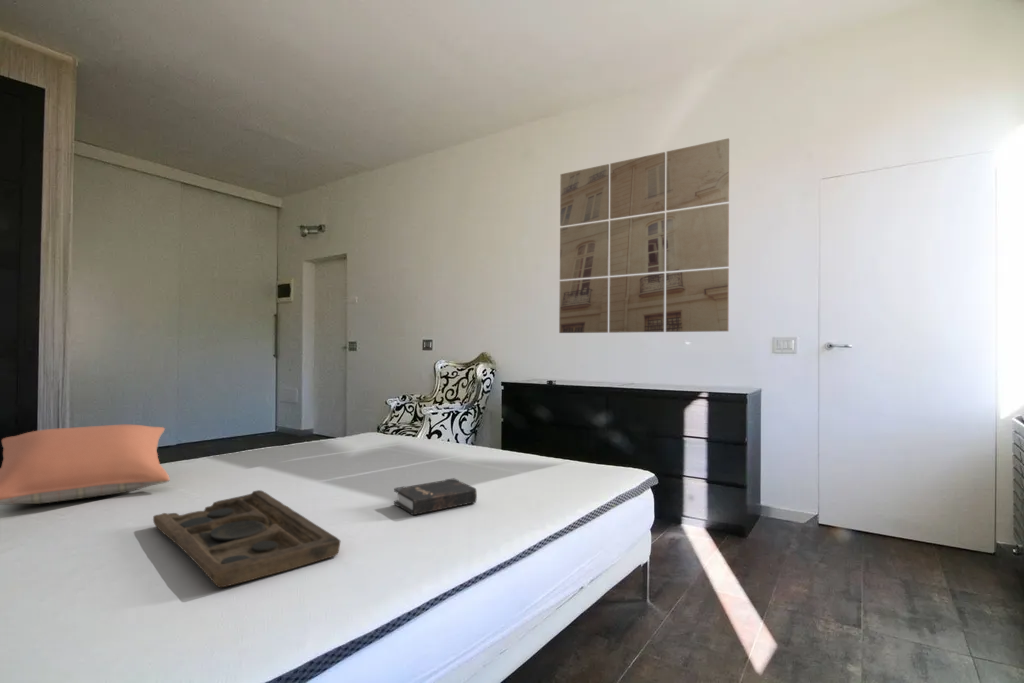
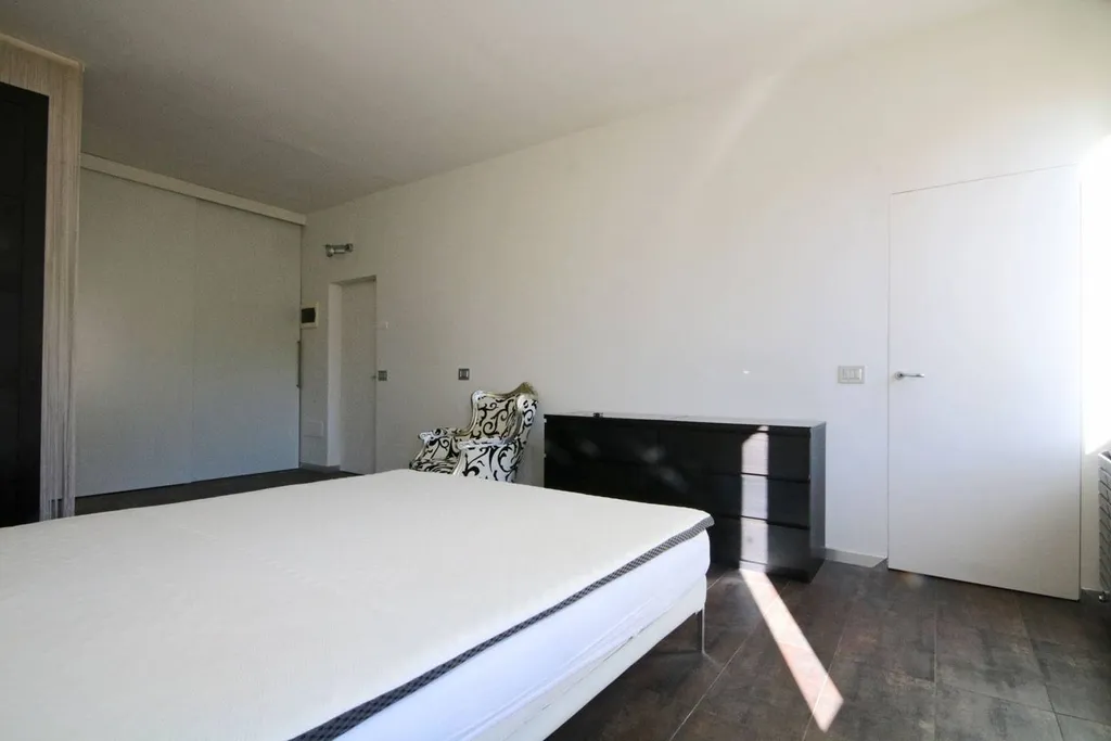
- pillow [0,424,170,506]
- hardback book [393,477,478,516]
- decorative tray [152,489,341,588]
- wall art [558,137,730,334]
